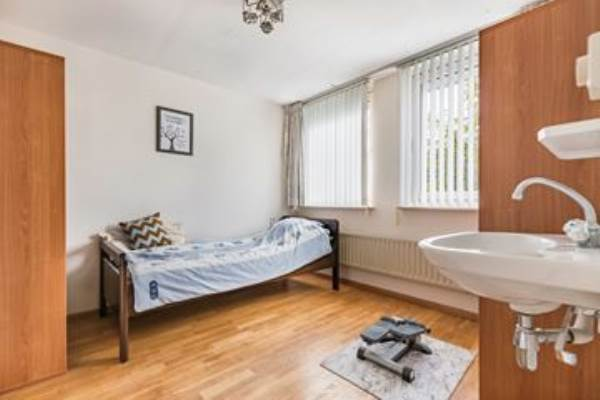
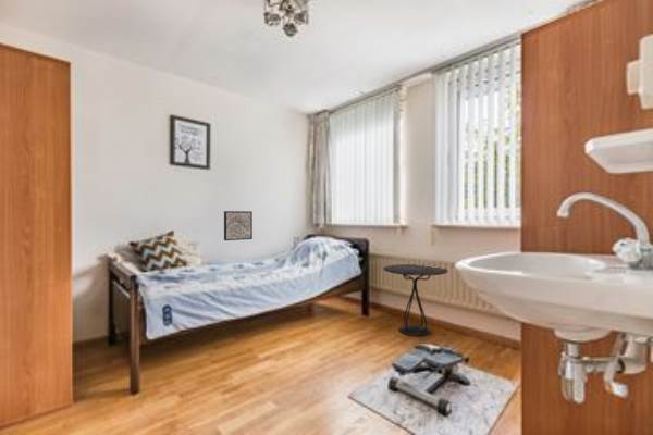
+ wall art [223,210,254,241]
+ side table [382,263,449,337]
